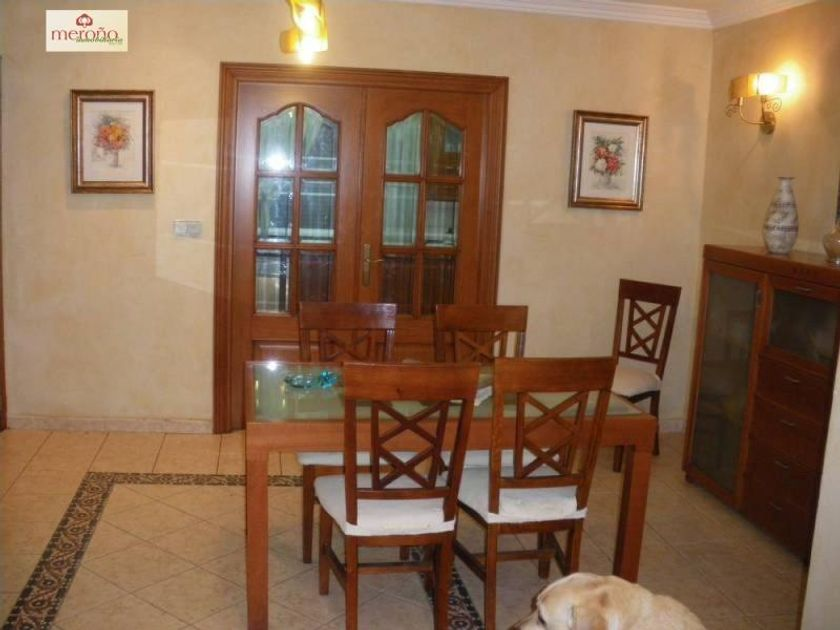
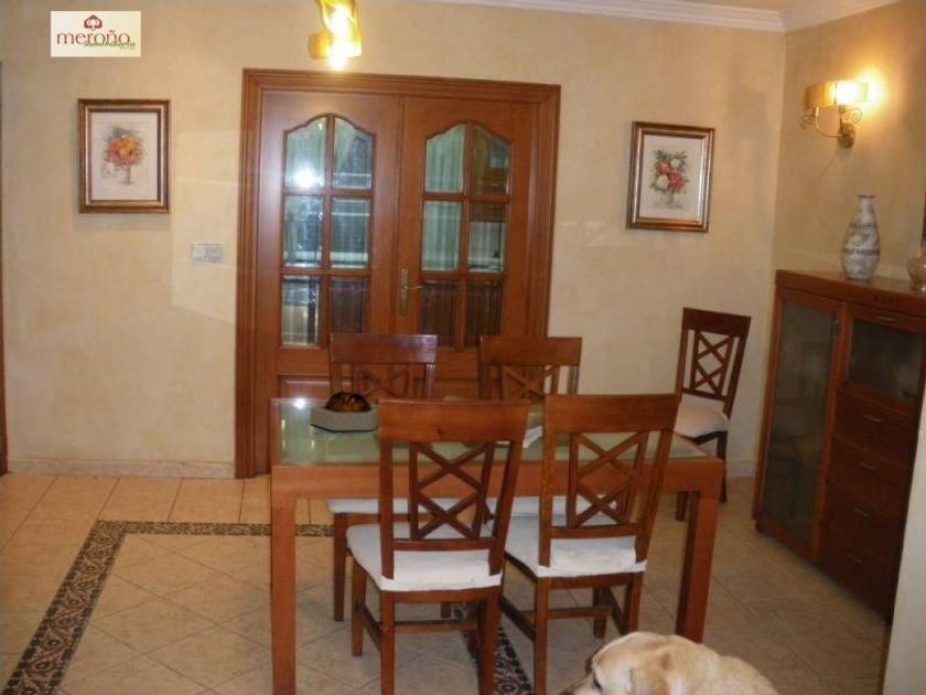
+ decorative bowl [309,389,379,431]
